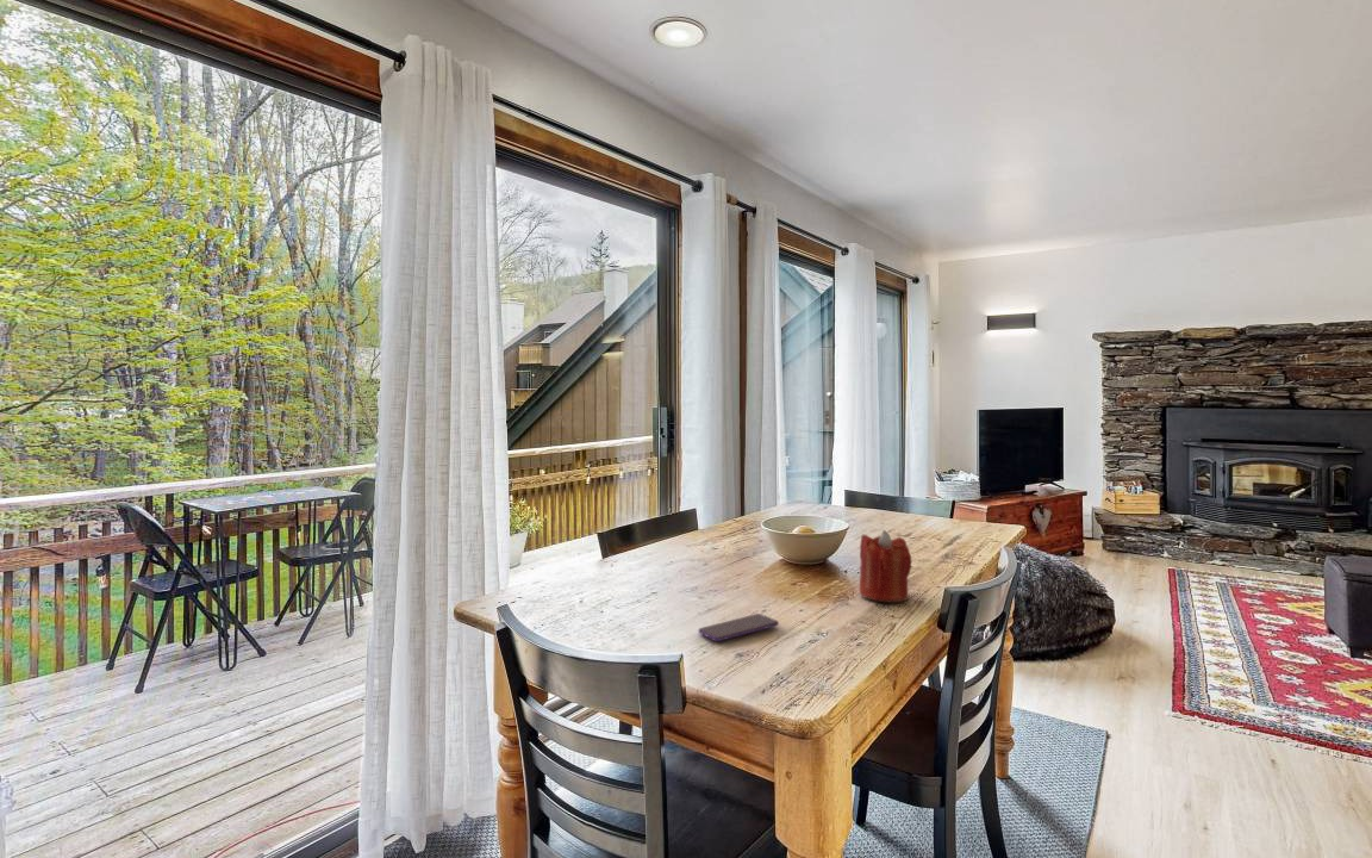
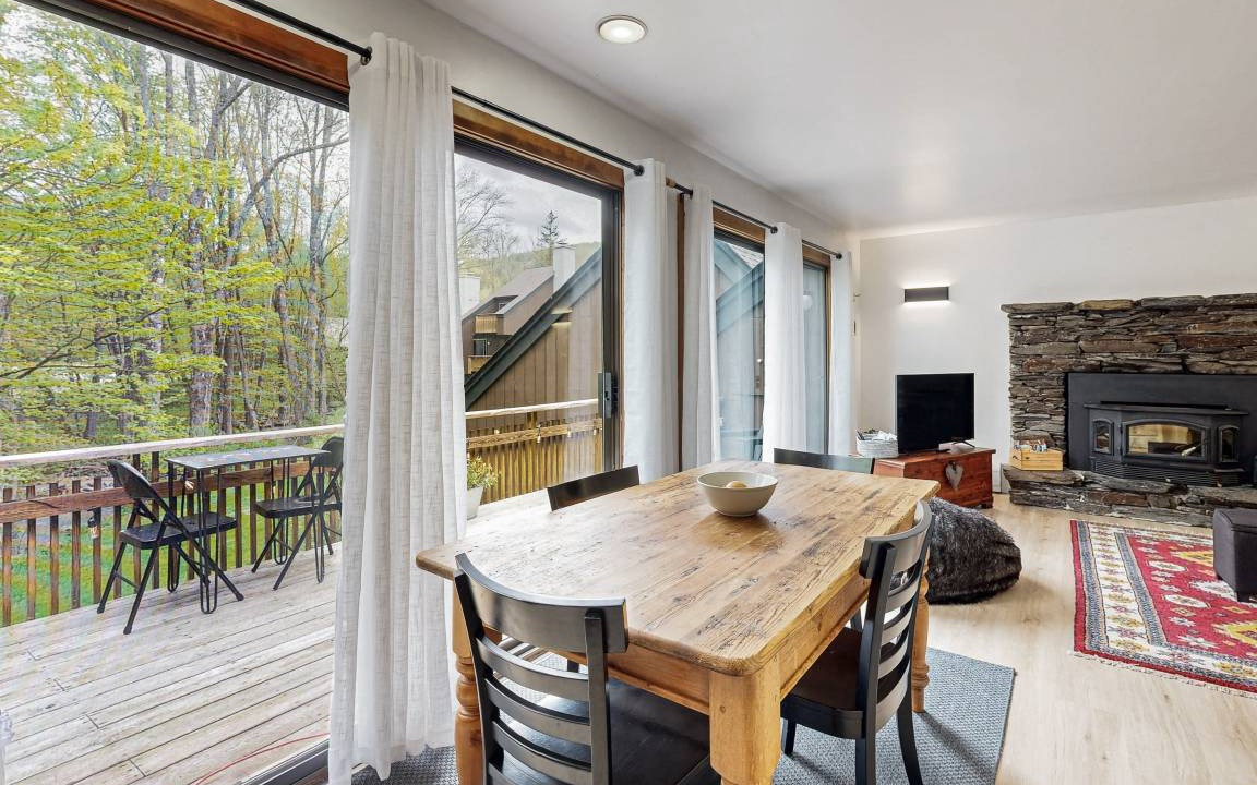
- candle [859,529,912,603]
- smartphone [698,613,780,642]
